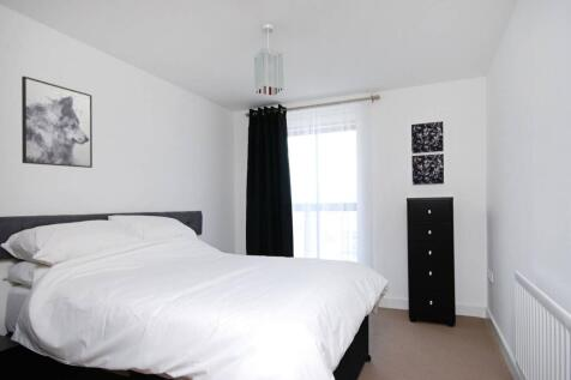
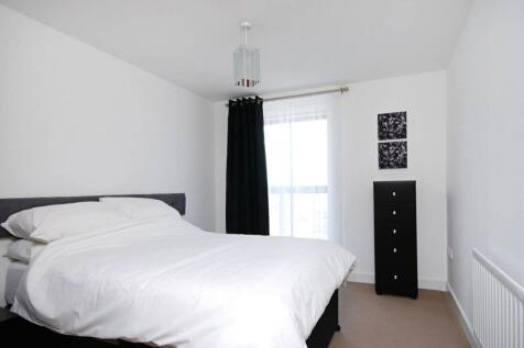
- wall art [20,76,94,169]
